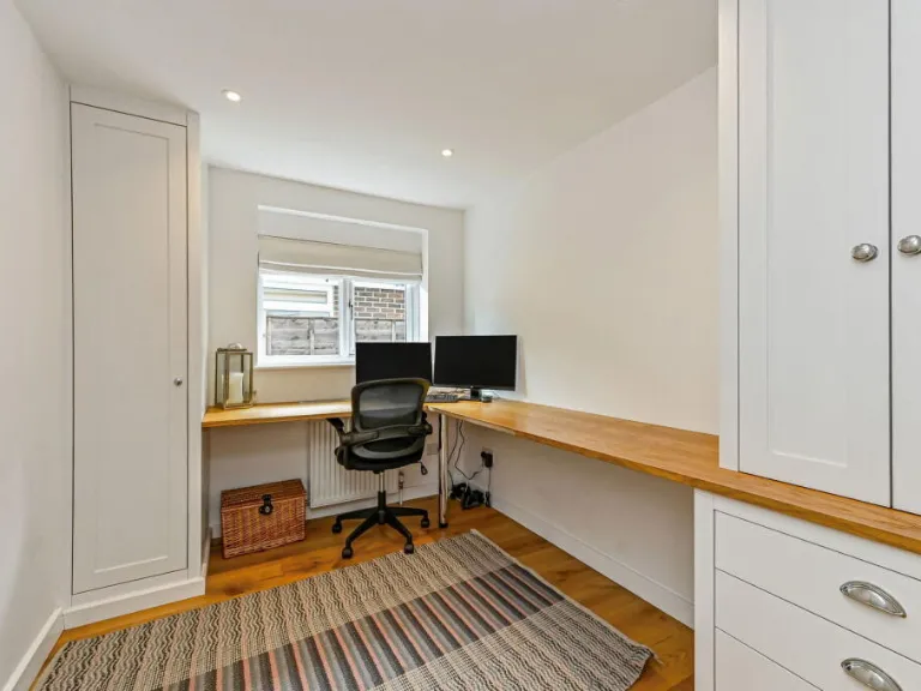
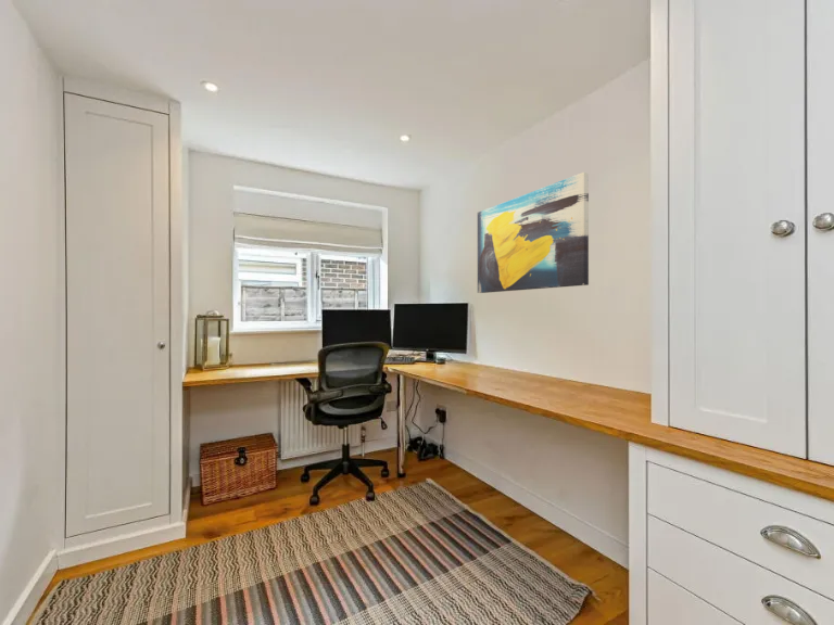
+ wall art [477,171,590,294]
